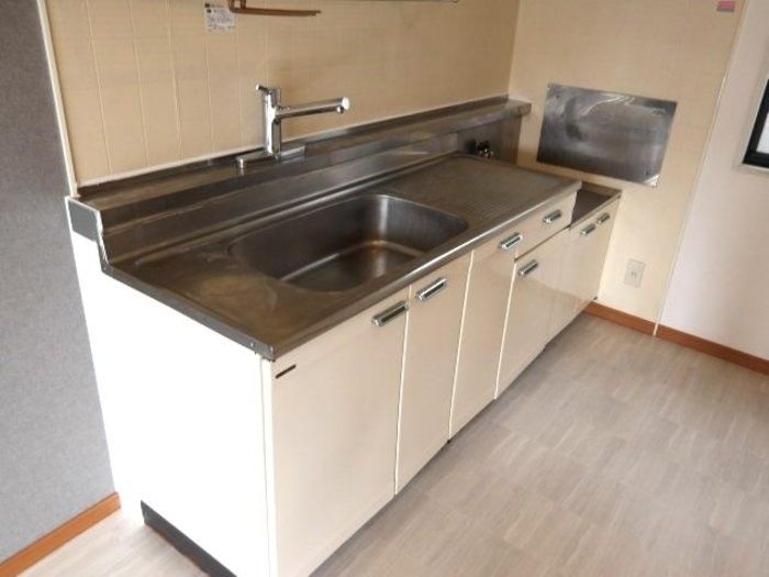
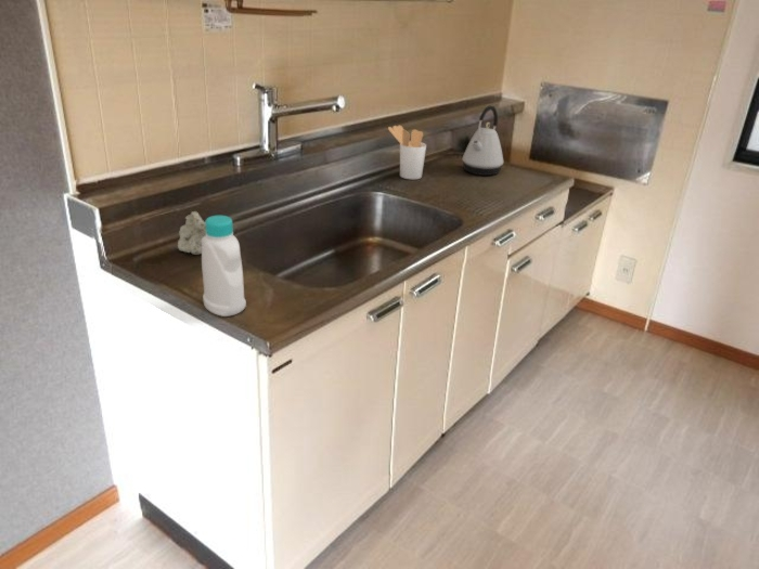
+ bottle [201,215,247,318]
+ sponge [177,210,206,256]
+ utensil holder [387,125,427,180]
+ kettle [461,105,504,177]
